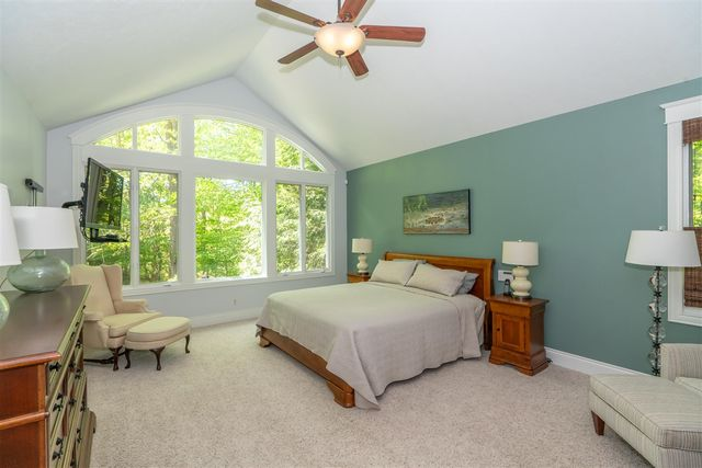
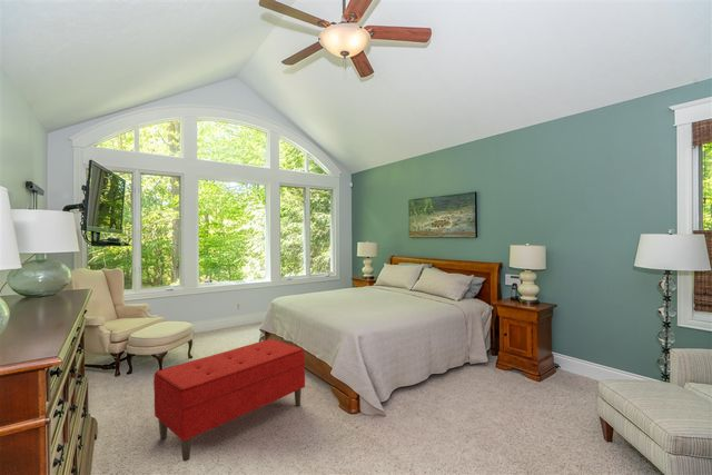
+ bench [152,338,306,463]
